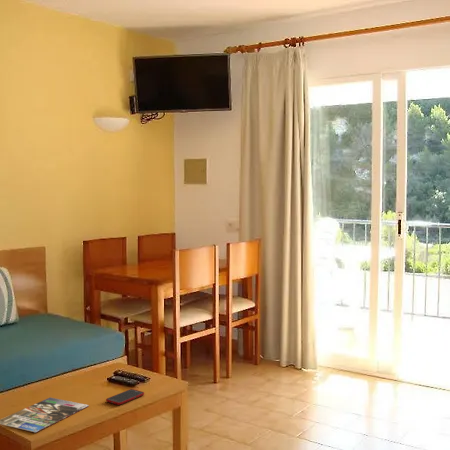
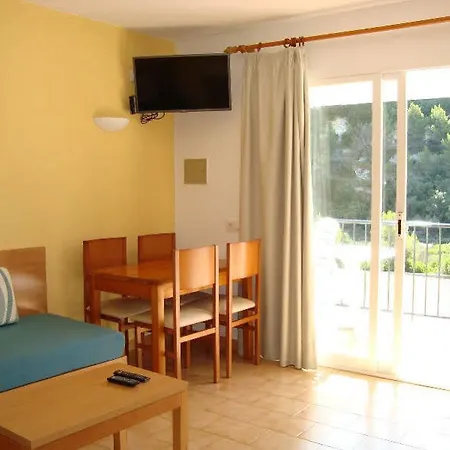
- magazine [0,397,90,433]
- cell phone [105,388,145,406]
